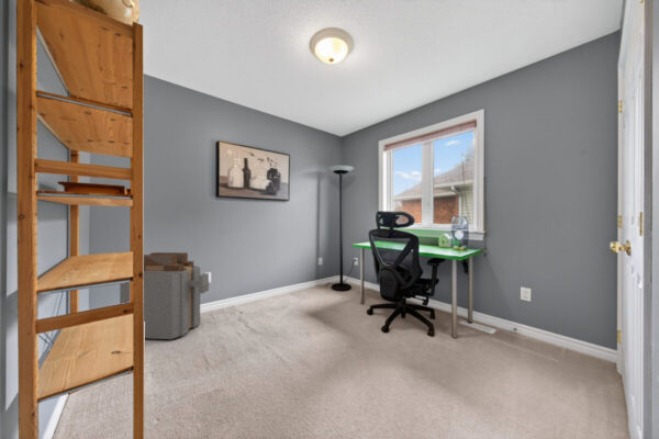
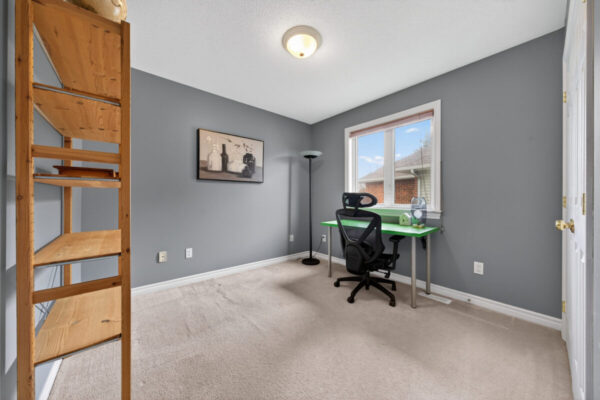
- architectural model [119,251,210,340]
